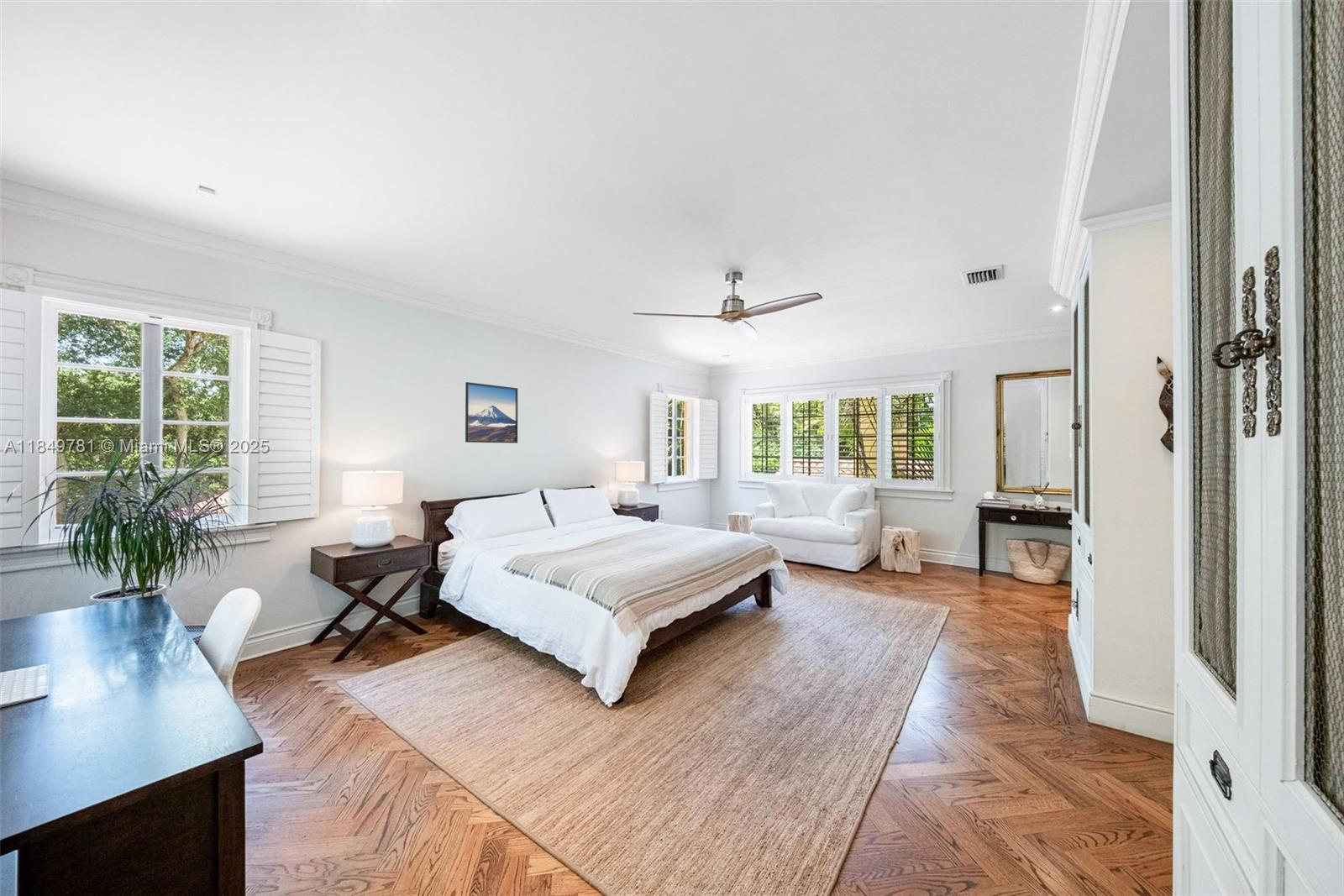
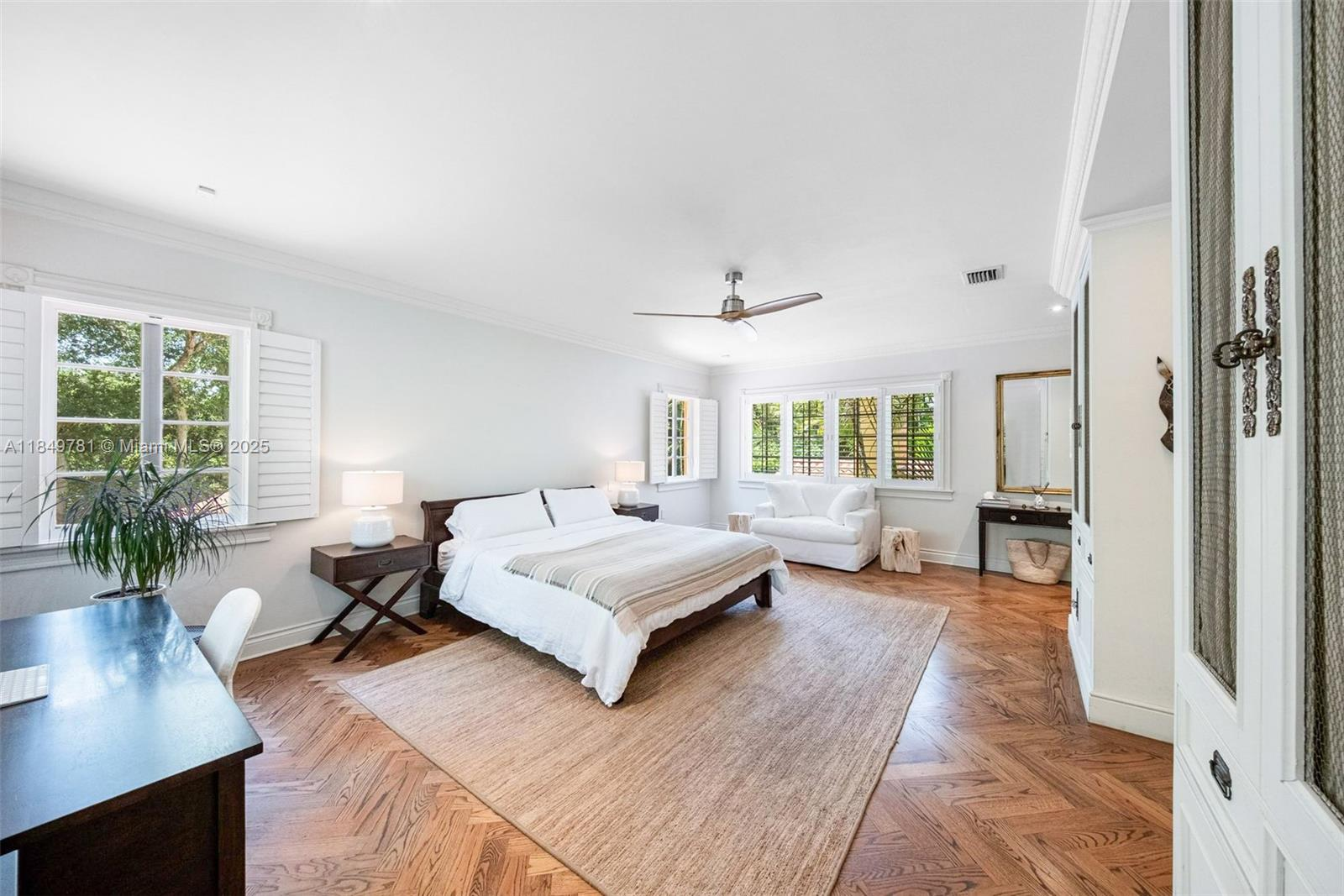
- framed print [465,381,518,444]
